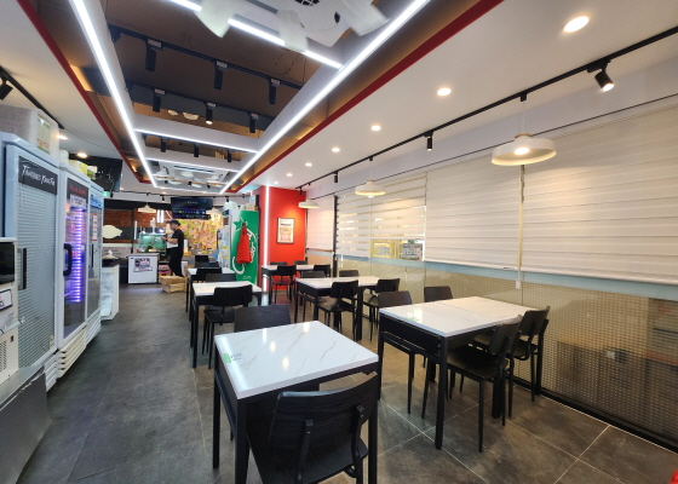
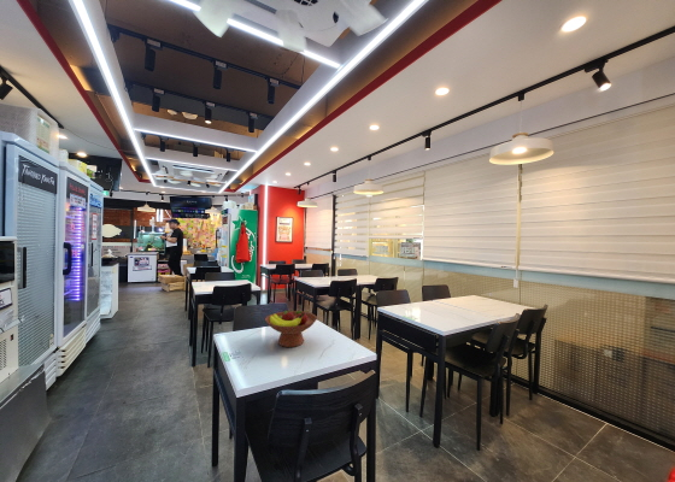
+ fruit bowl [264,310,318,348]
